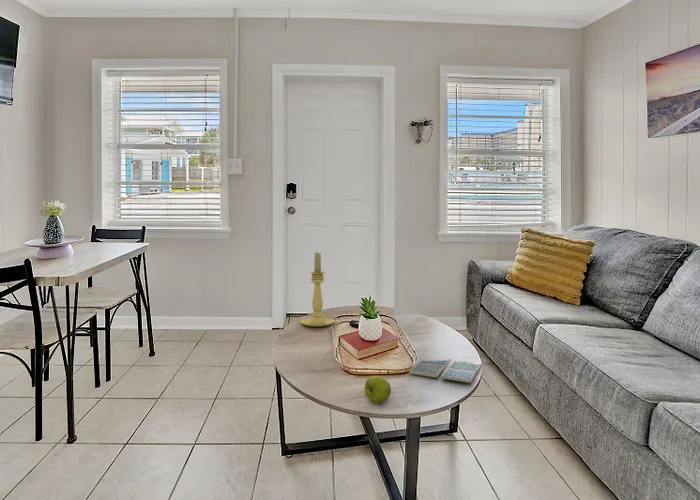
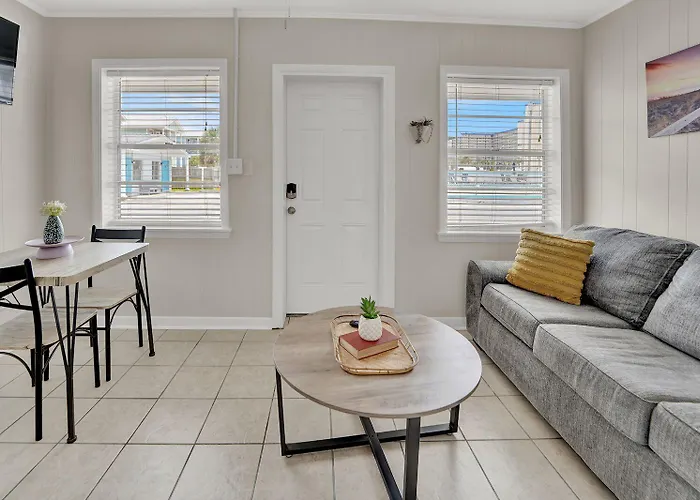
- candle holder [299,251,336,327]
- apple [364,375,392,404]
- drink coaster [408,358,483,384]
